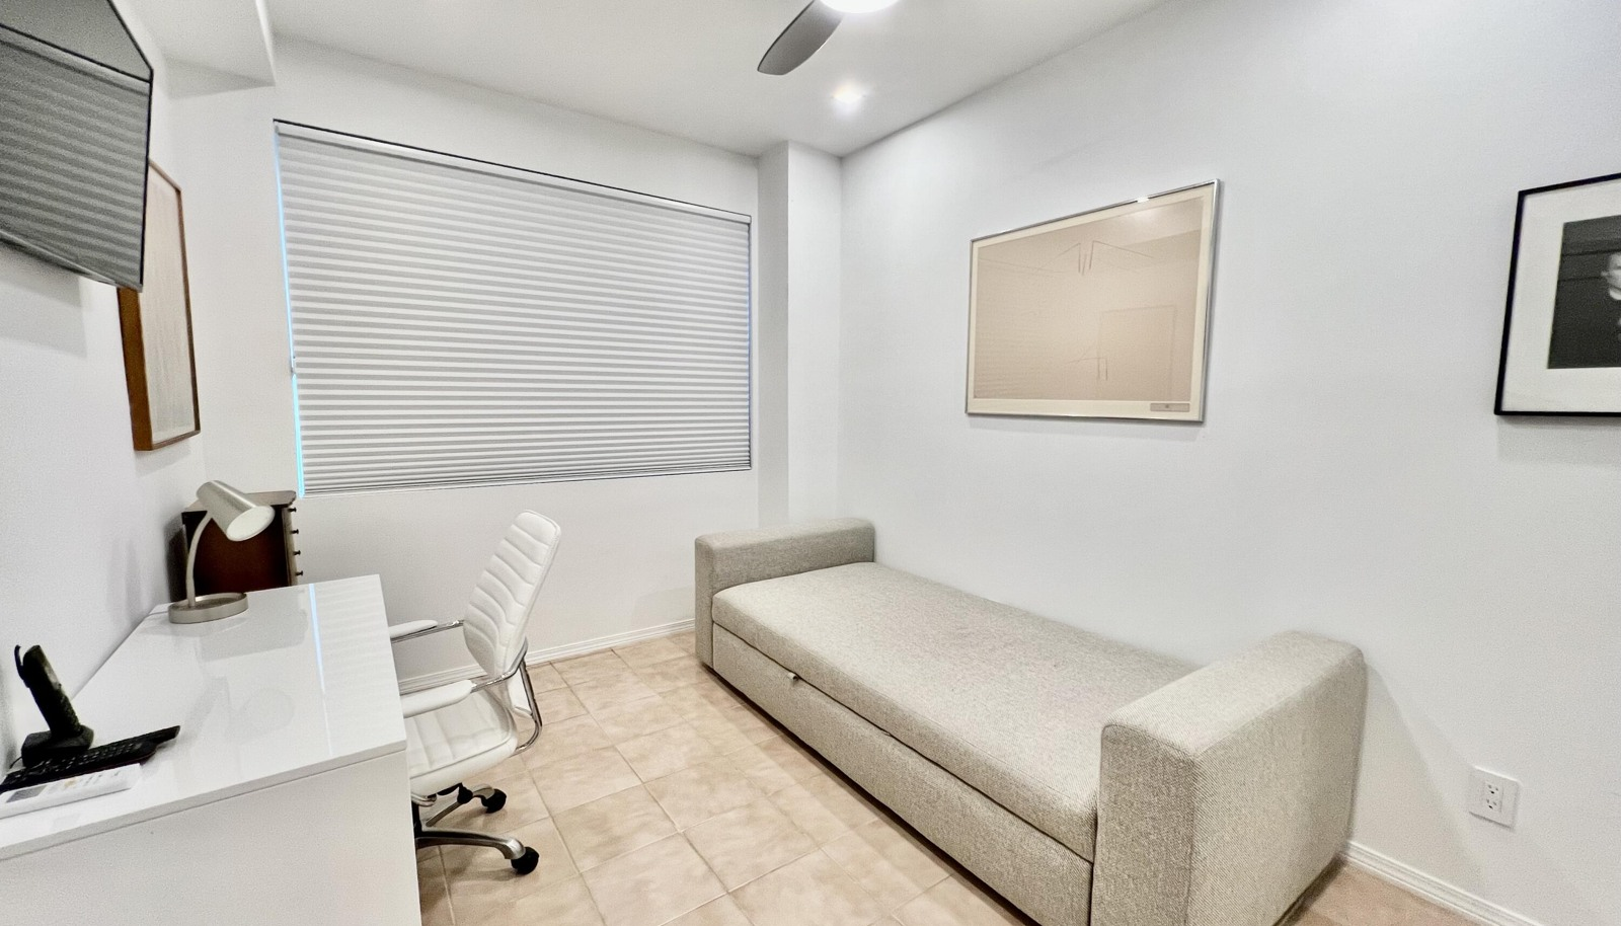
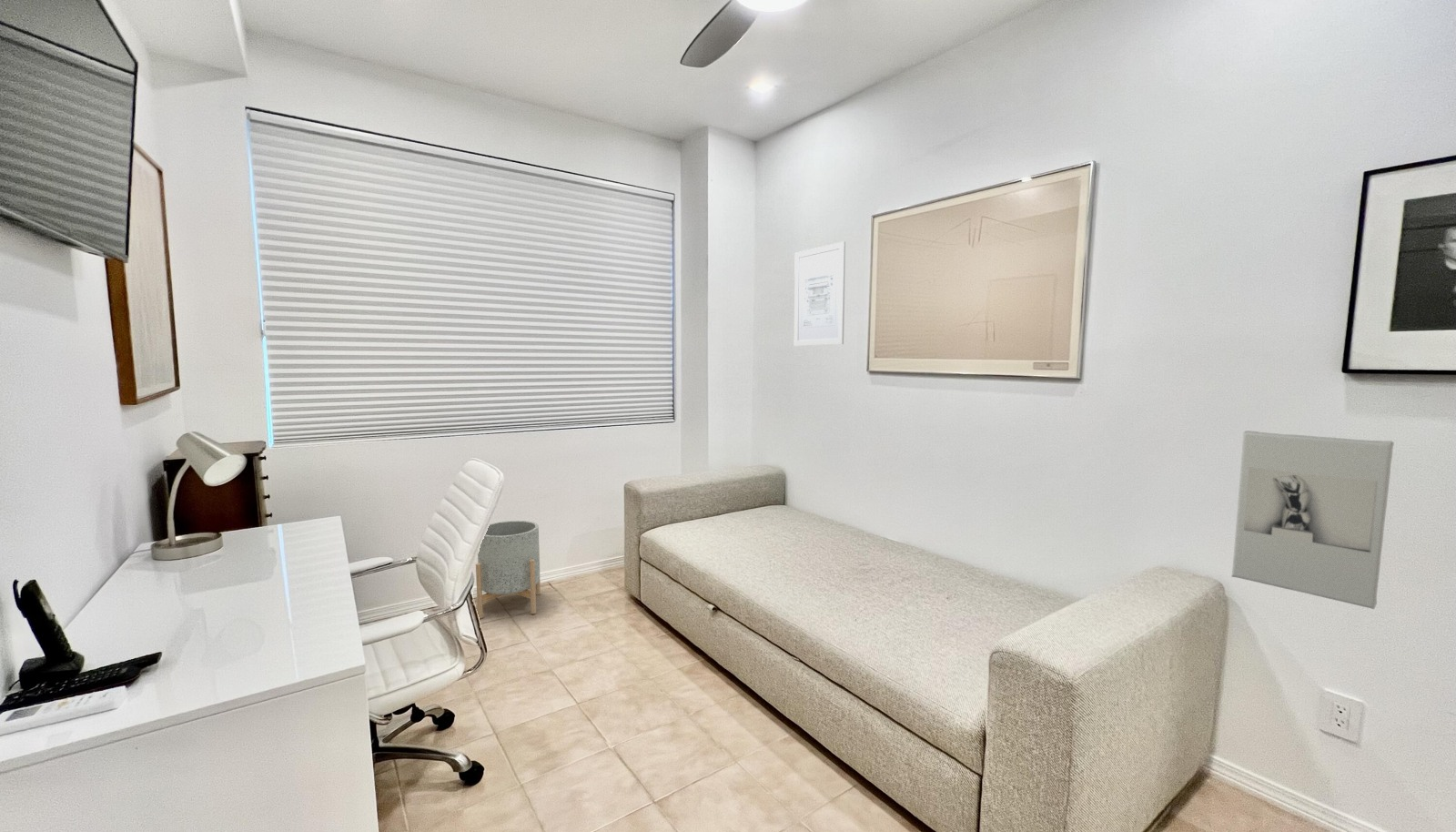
+ wall sculpture [1230,430,1395,610]
+ wall art [794,240,846,347]
+ planter [475,520,541,620]
